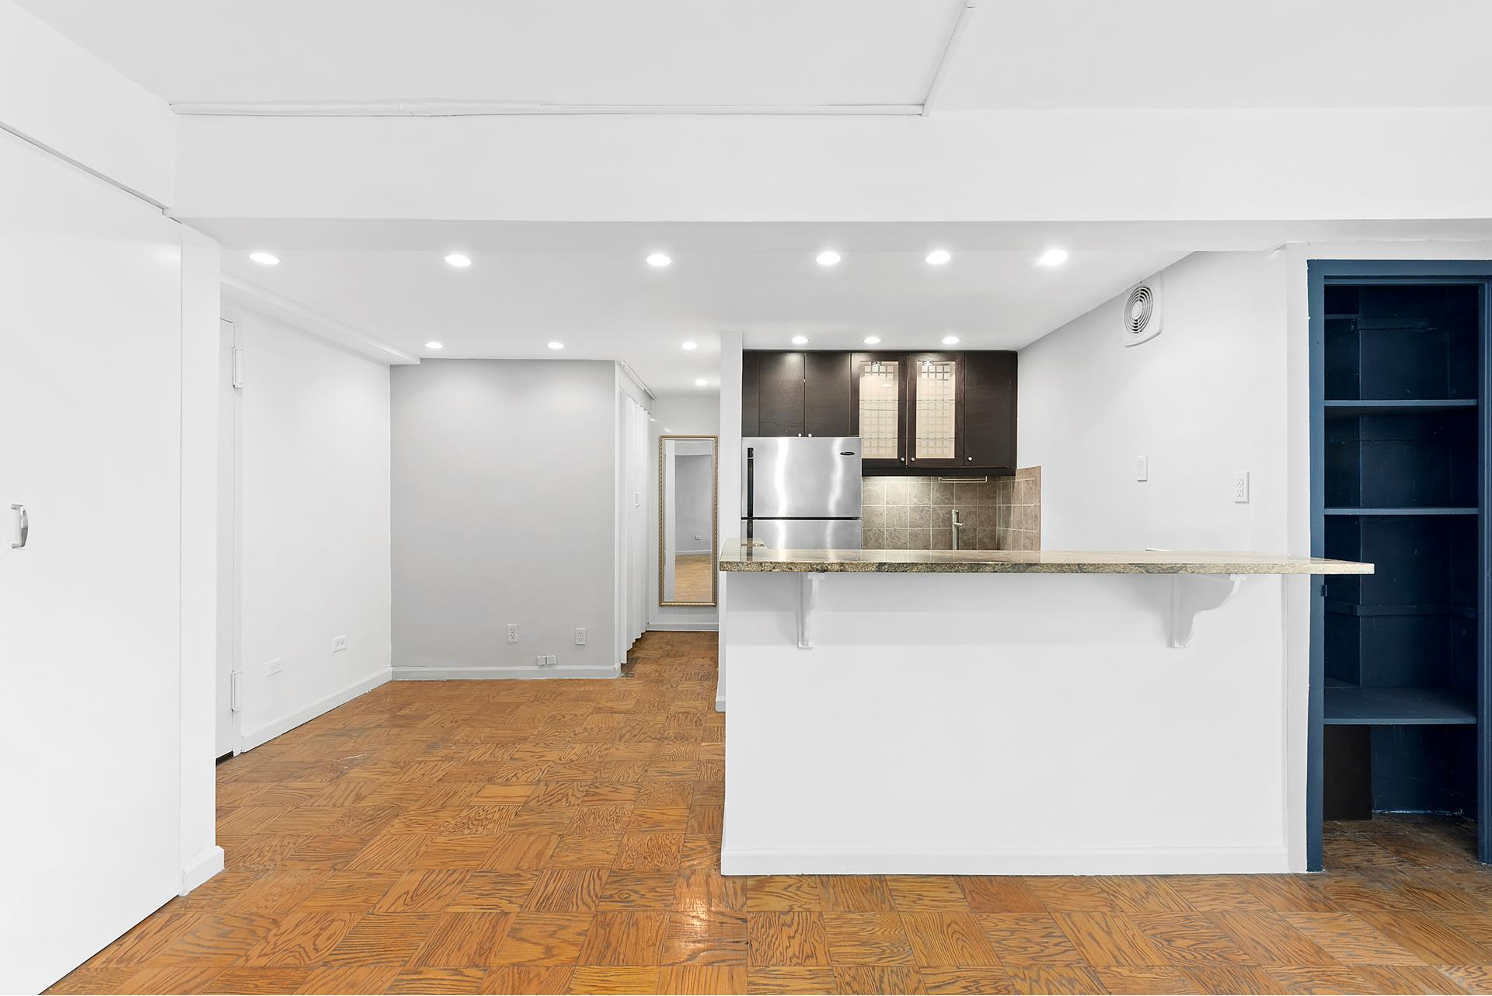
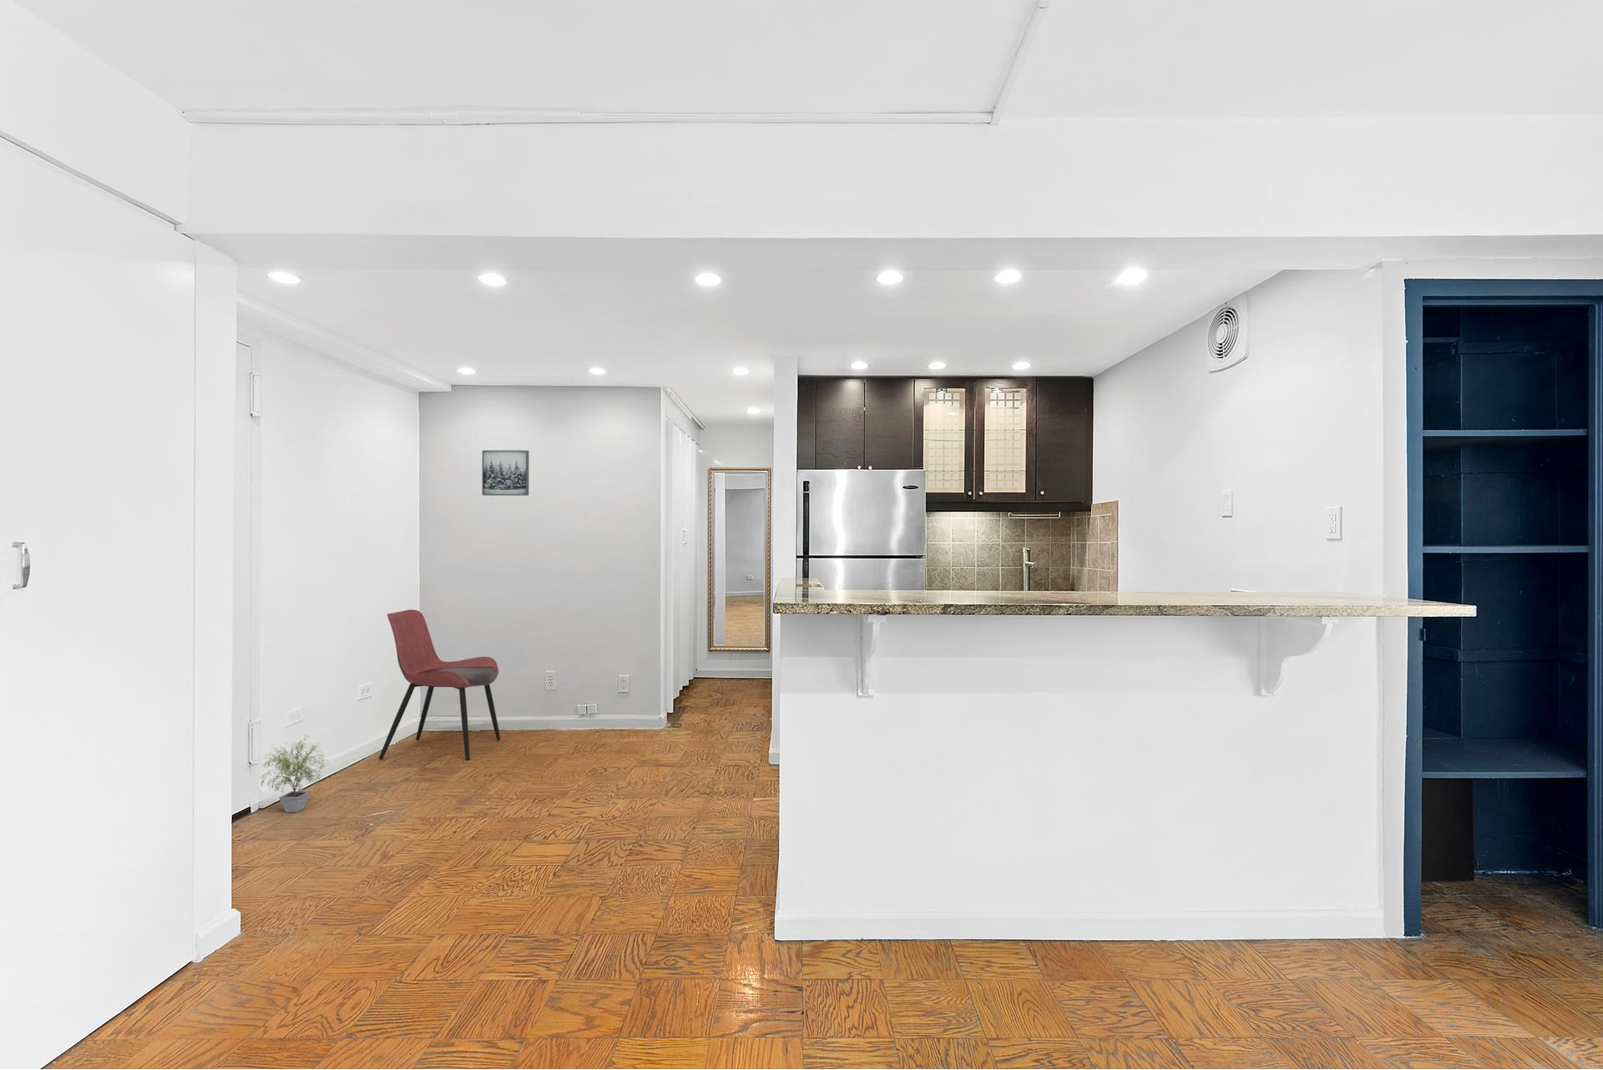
+ dining chair [379,609,500,761]
+ wall art [481,450,530,497]
+ potted plant [258,734,328,813]
